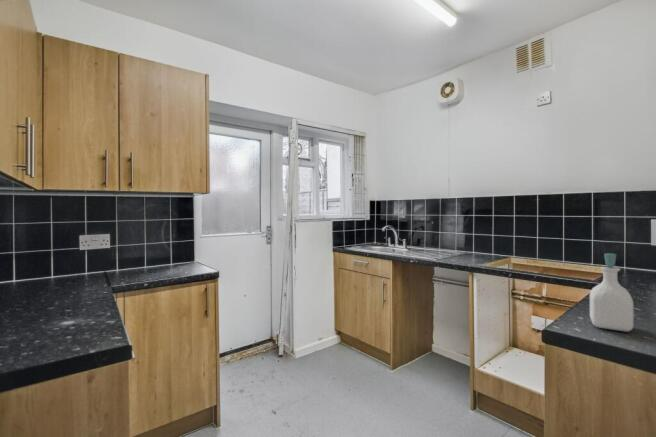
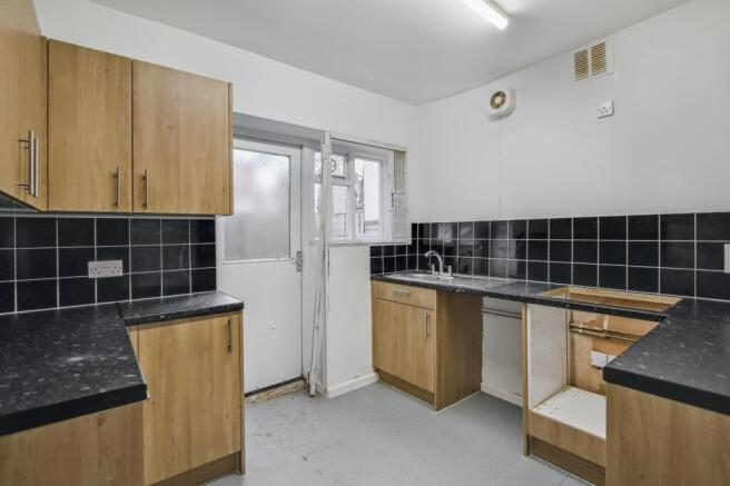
- soap bottle [589,252,634,332]
